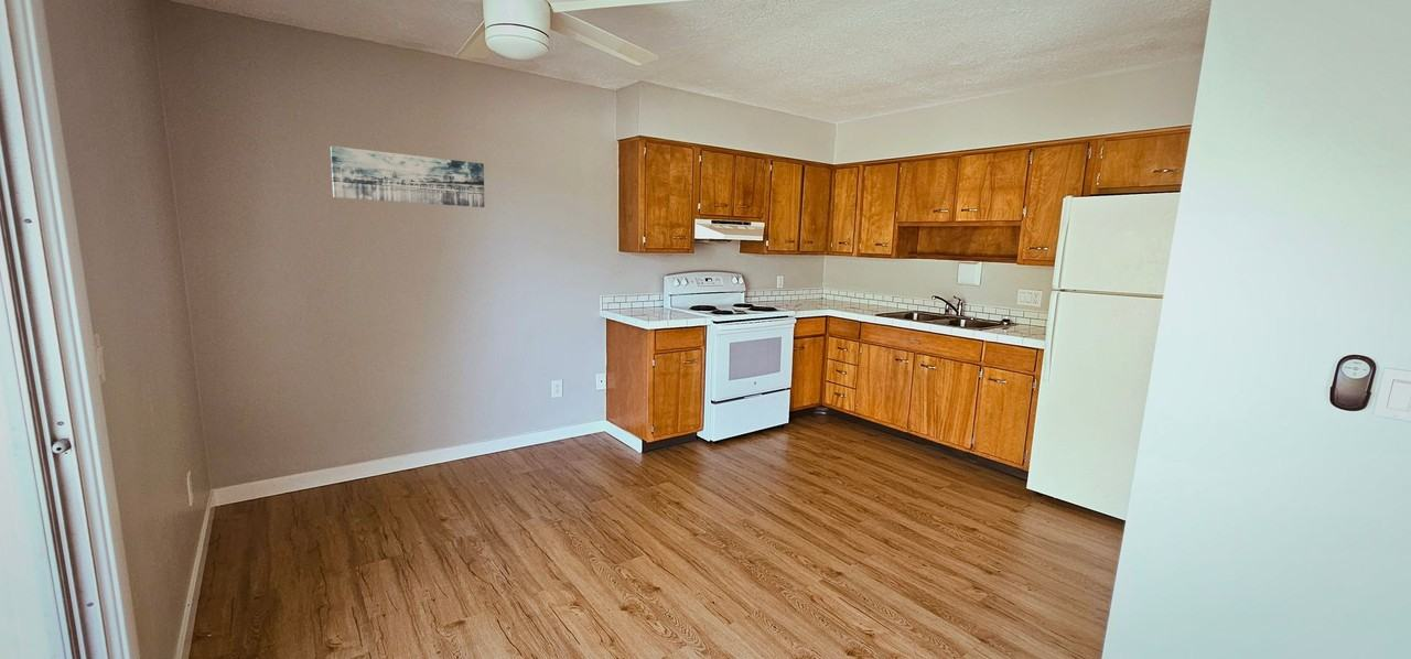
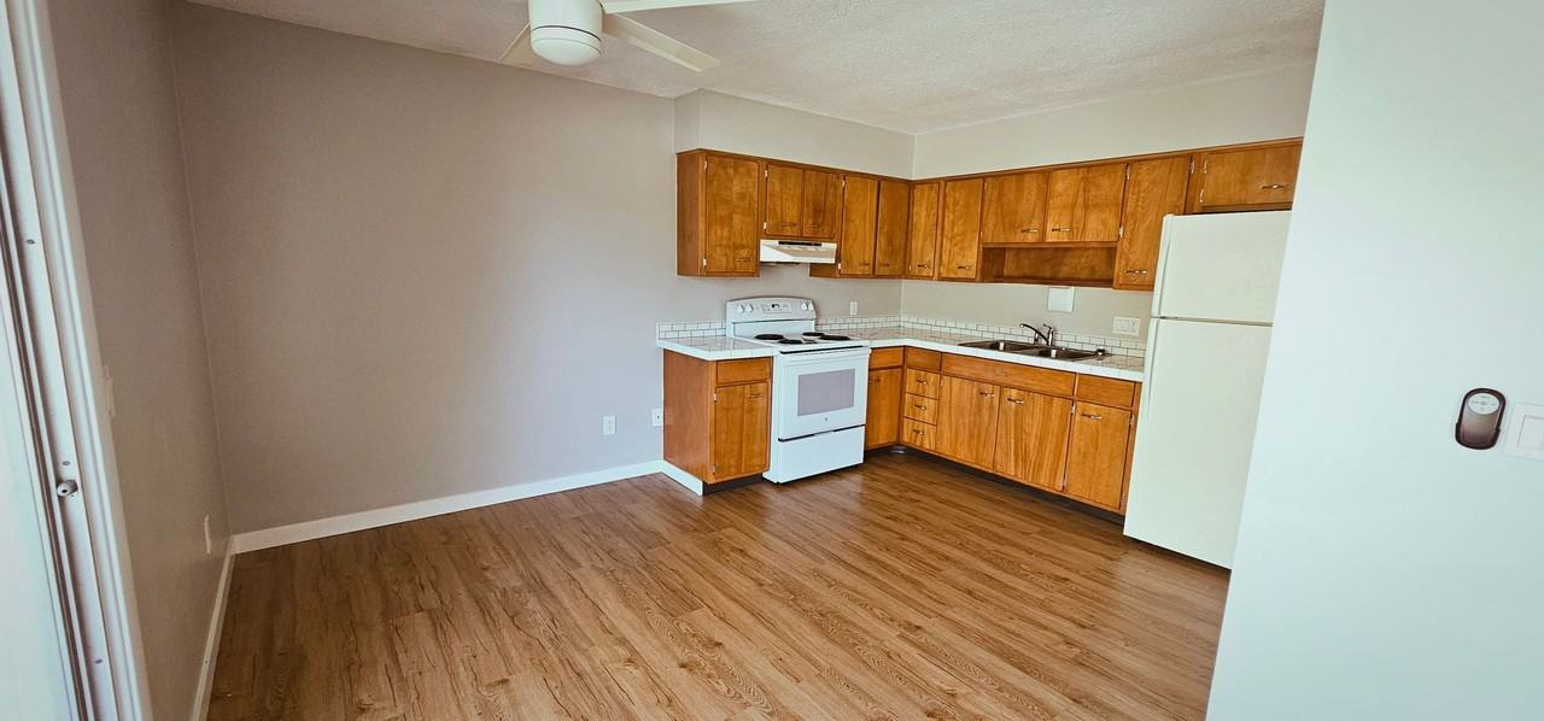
- wall art [330,145,486,208]
